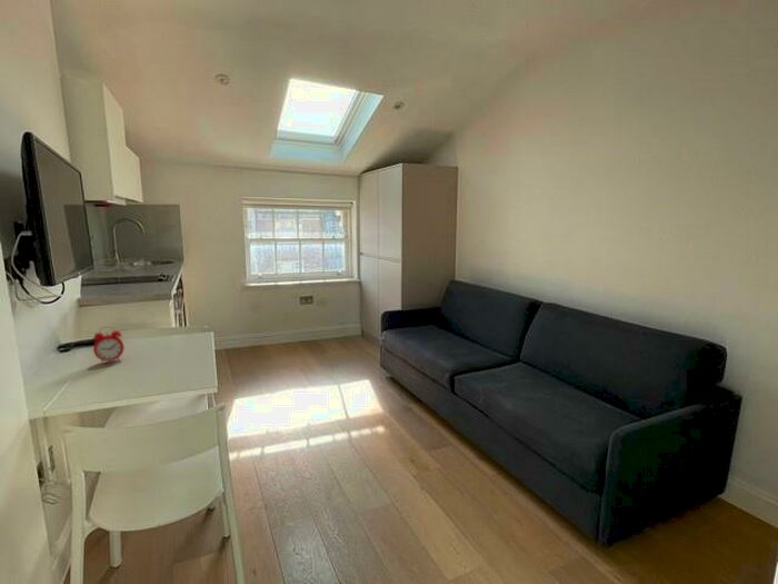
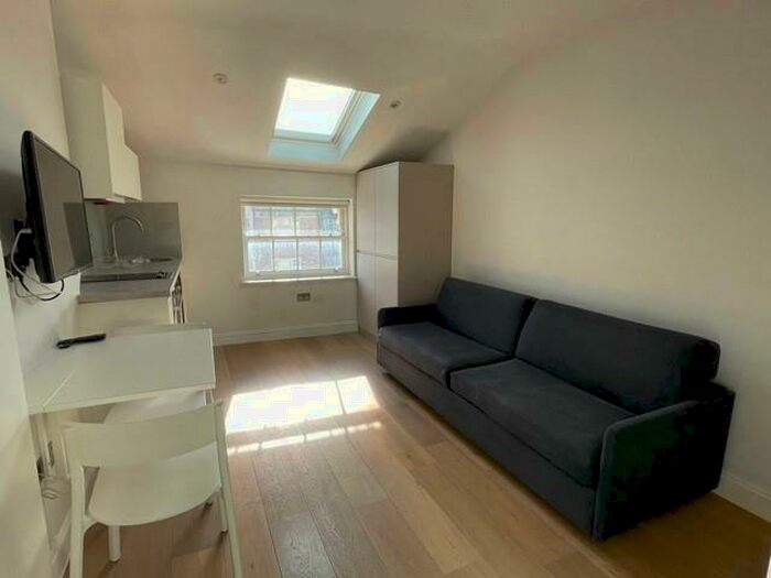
- alarm clock [92,325,126,365]
